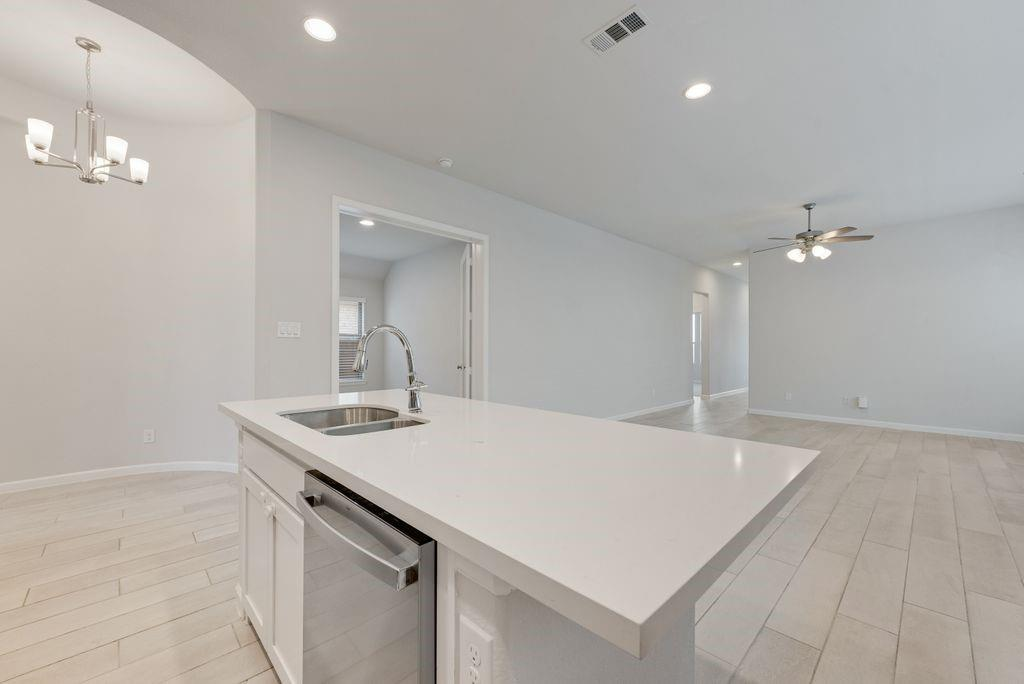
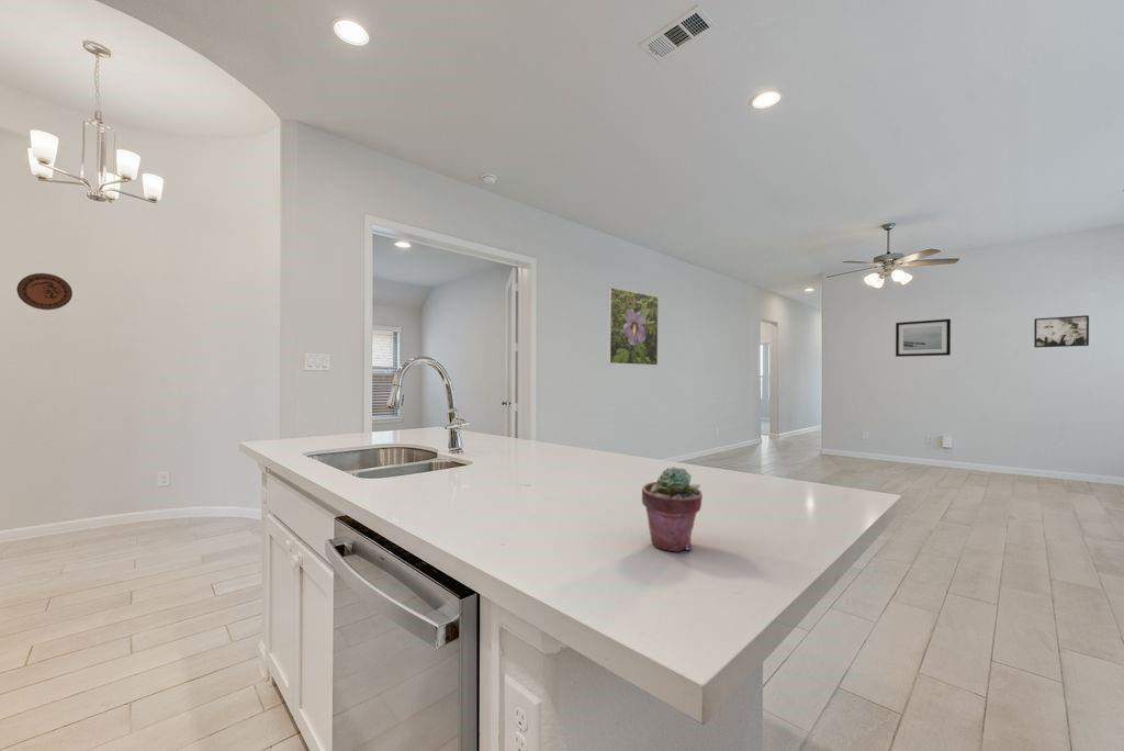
+ wall art [895,318,952,358]
+ decorative plate [15,272,74,311]
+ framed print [607,287,660,367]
+ potted succulent [641,466,704,552]
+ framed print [1033,314,1090,348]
